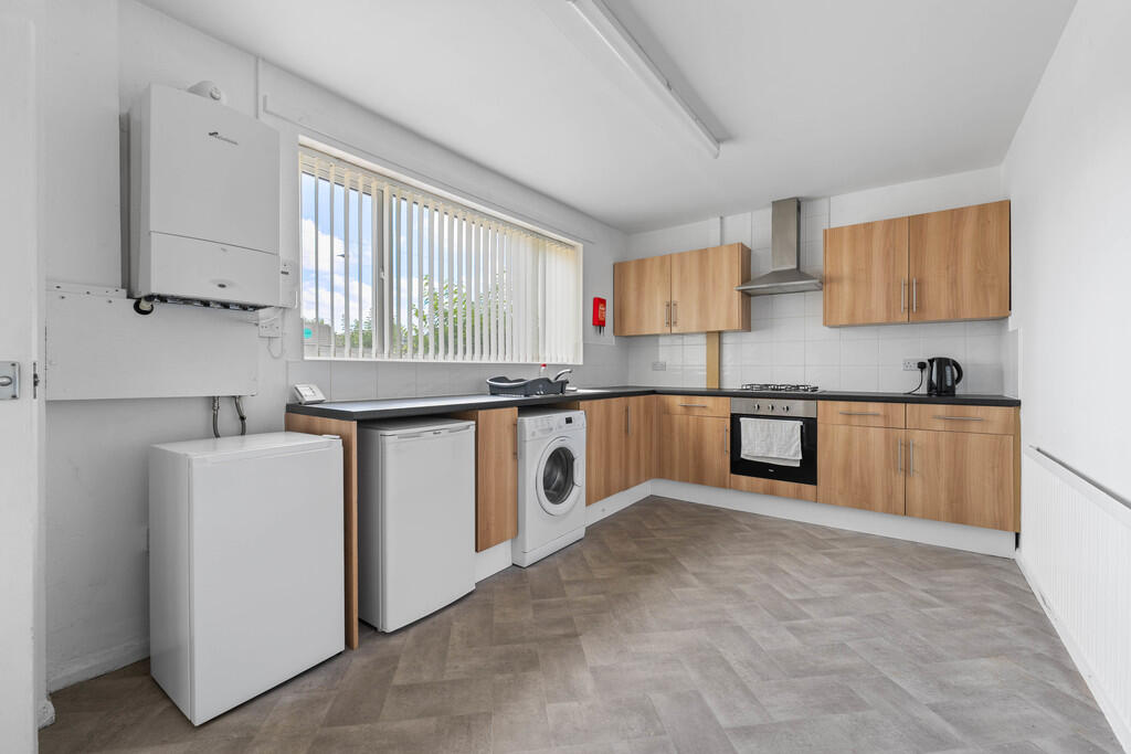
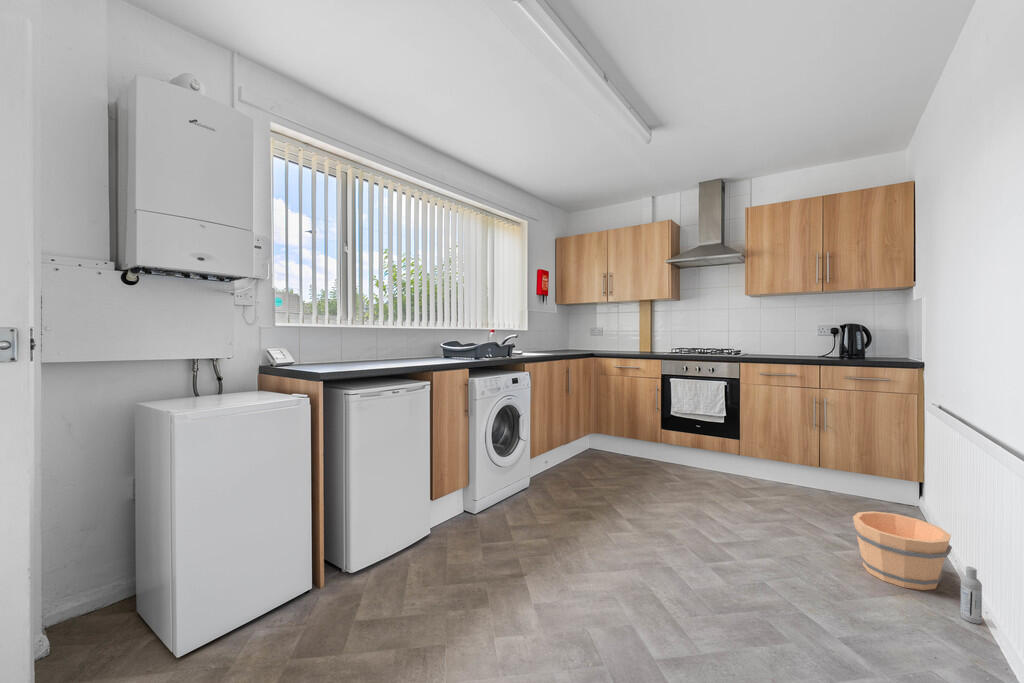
+ bucket [851,510,953,591]
+ bottle [960,565,983,625]
